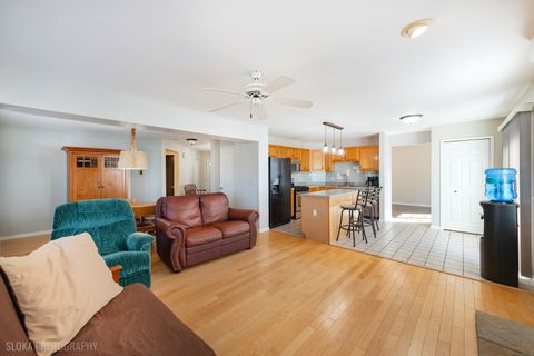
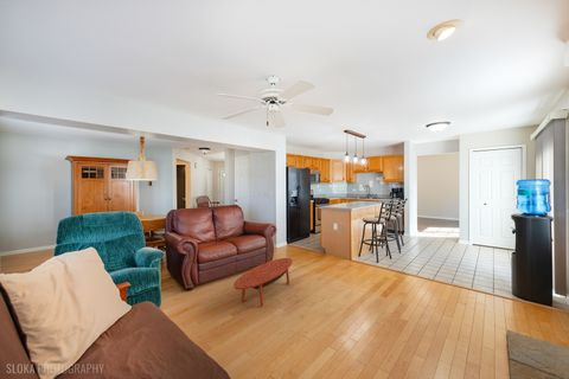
+ coffee table [232,257,294,307]
